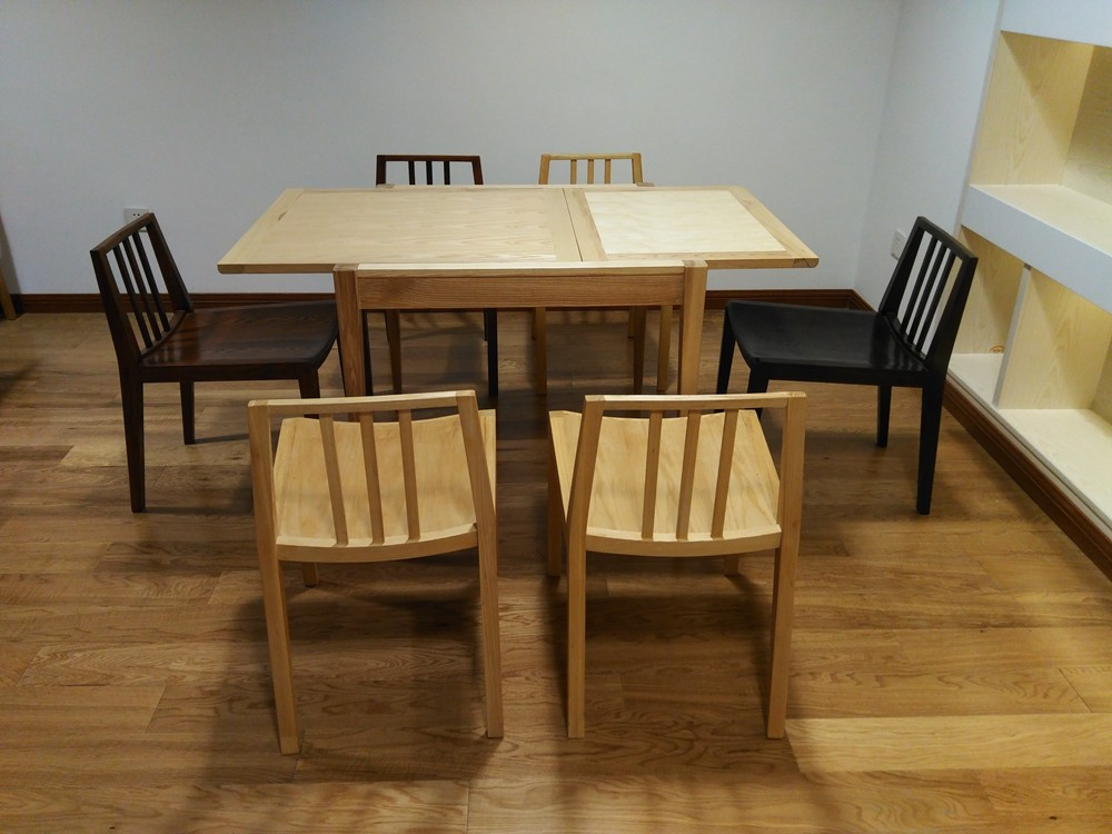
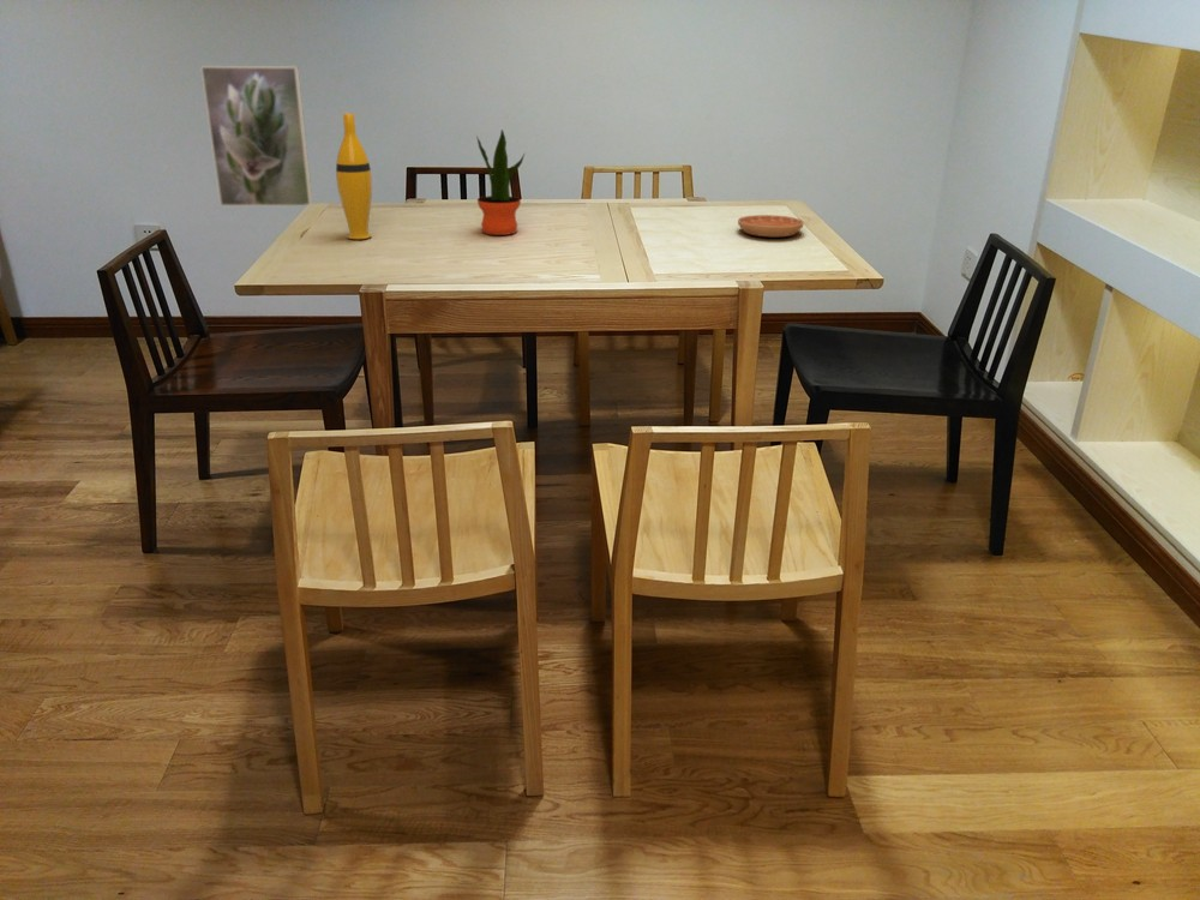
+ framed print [199,65,313,208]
+ potted plant [475,128,527,236]
+ saucer [737,214,805,238]
+ vase [335,112,373,240]
